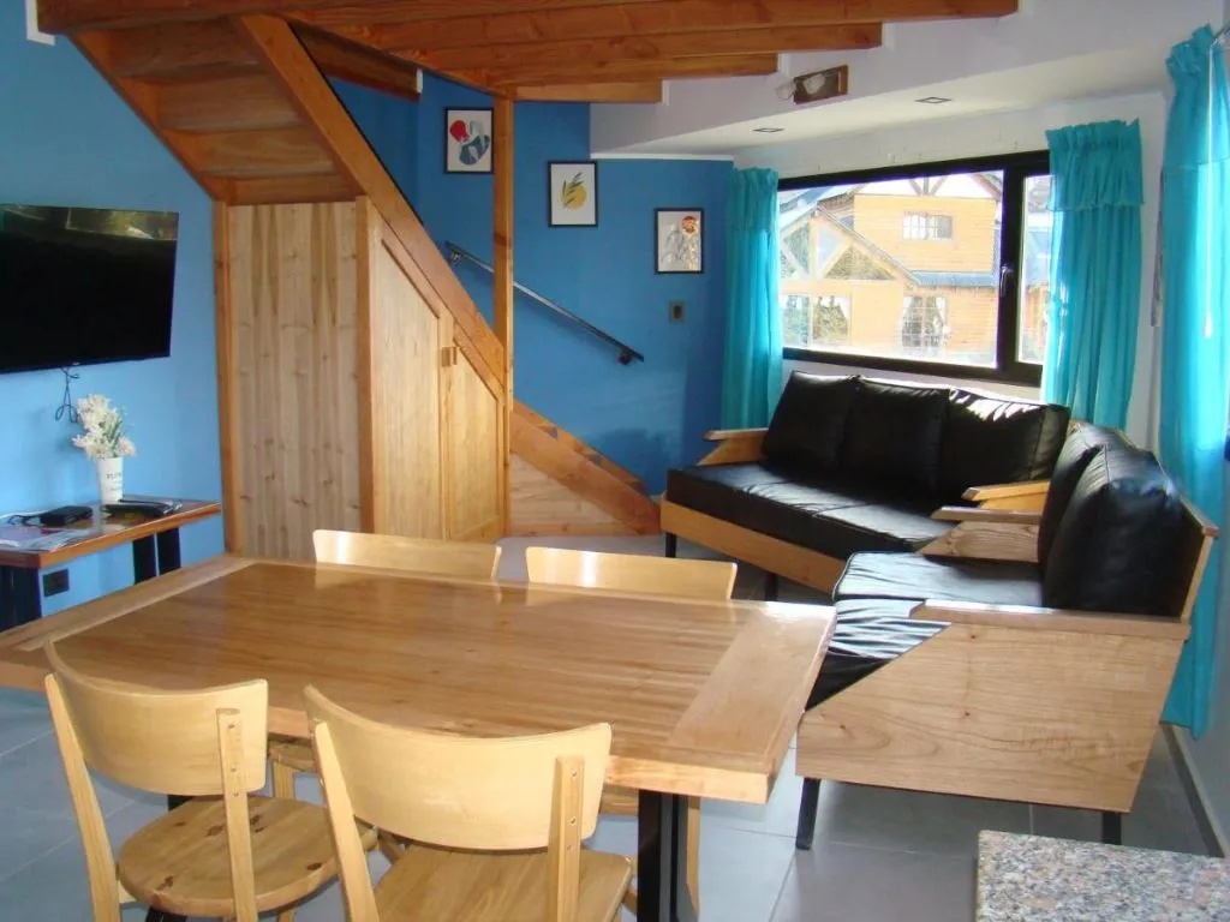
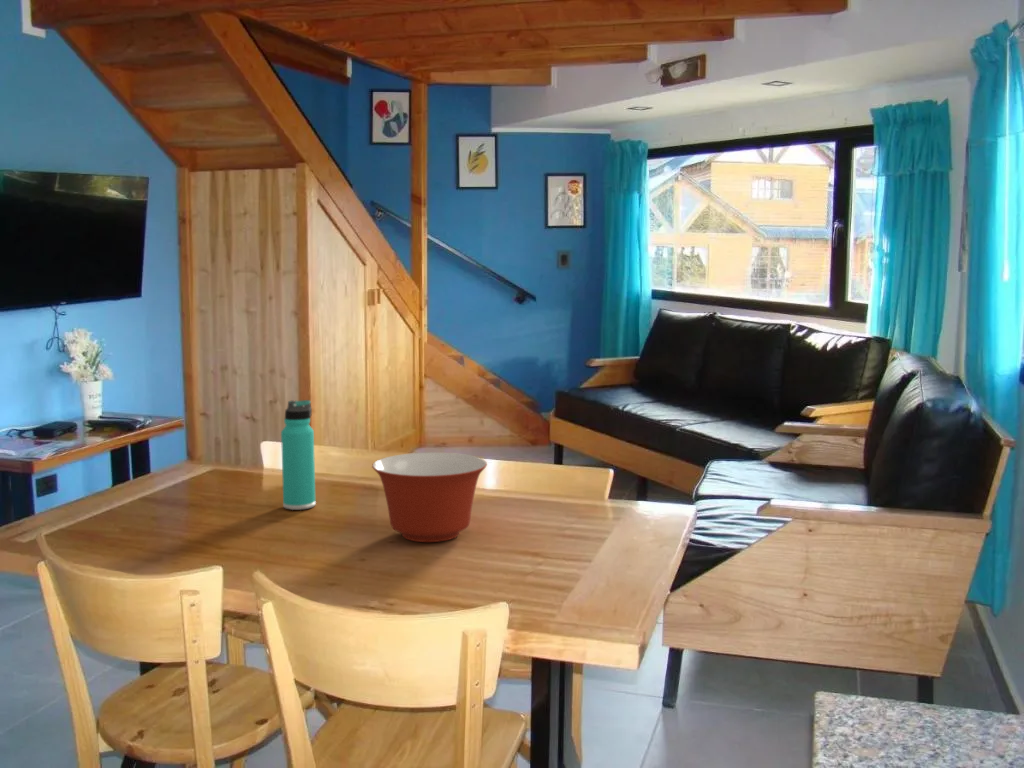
+ mixing bowl [371,452,488,543]
+ thermos bottle [280,399,317,511]
